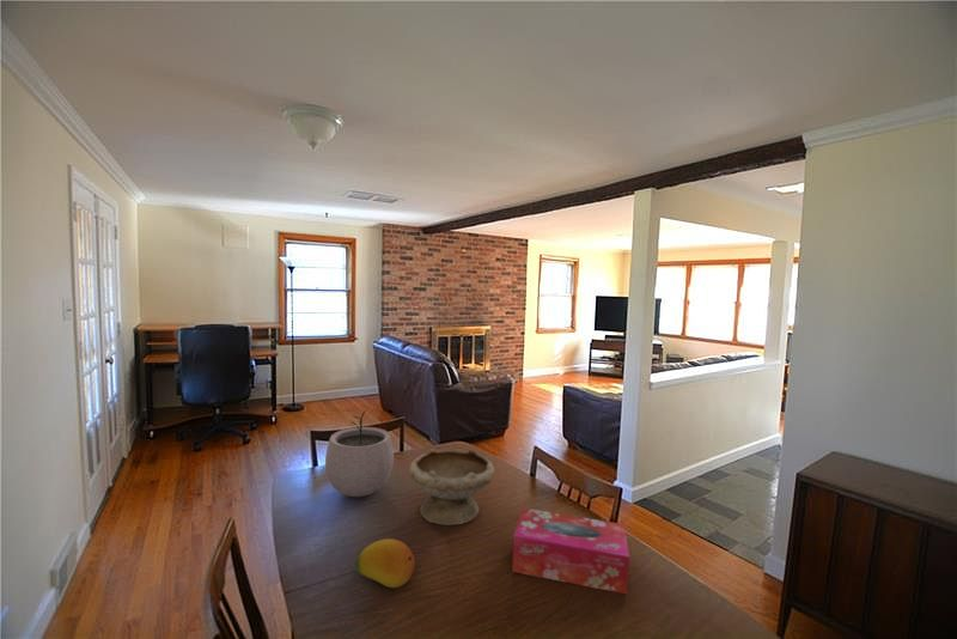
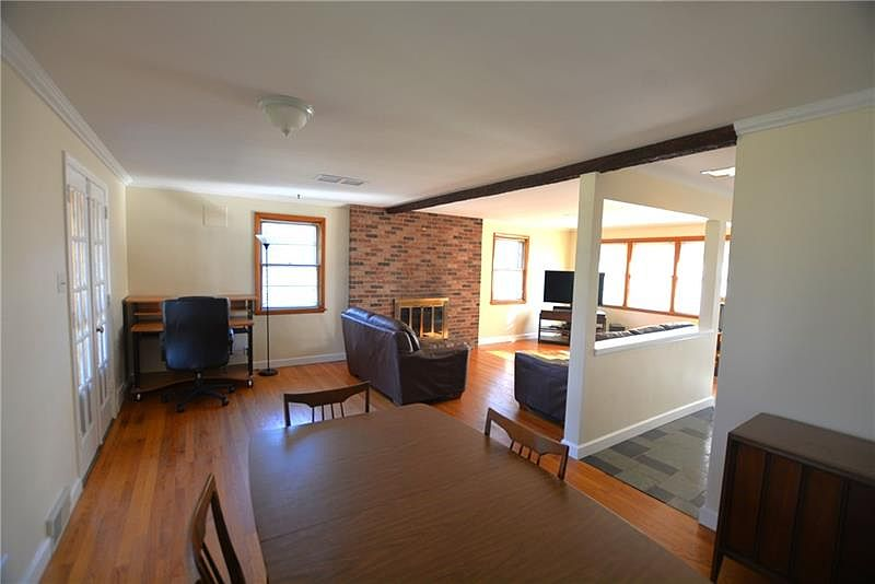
- bowl [408,448,496,527]
- plant pot [324,409,395,498]
- fruit [354,537,416,589]
- tissue box [511,507,630,596]
